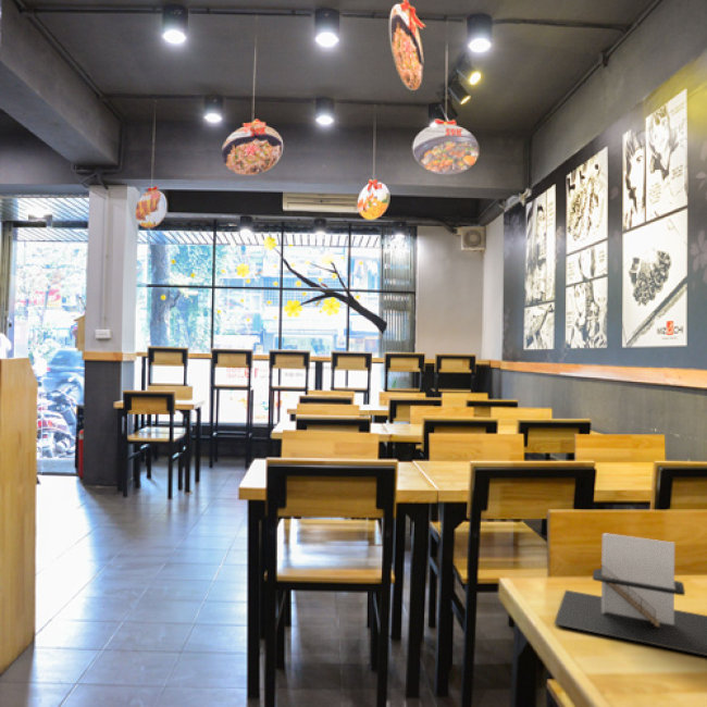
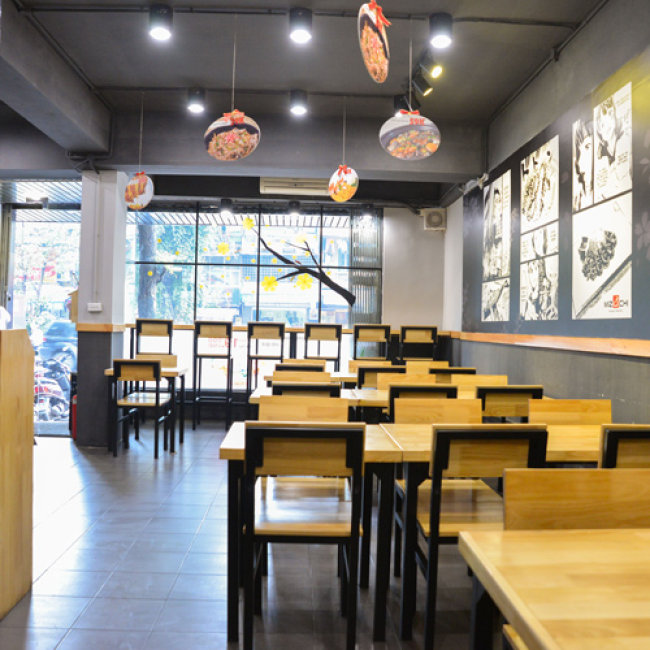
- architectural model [553,532,707,657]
